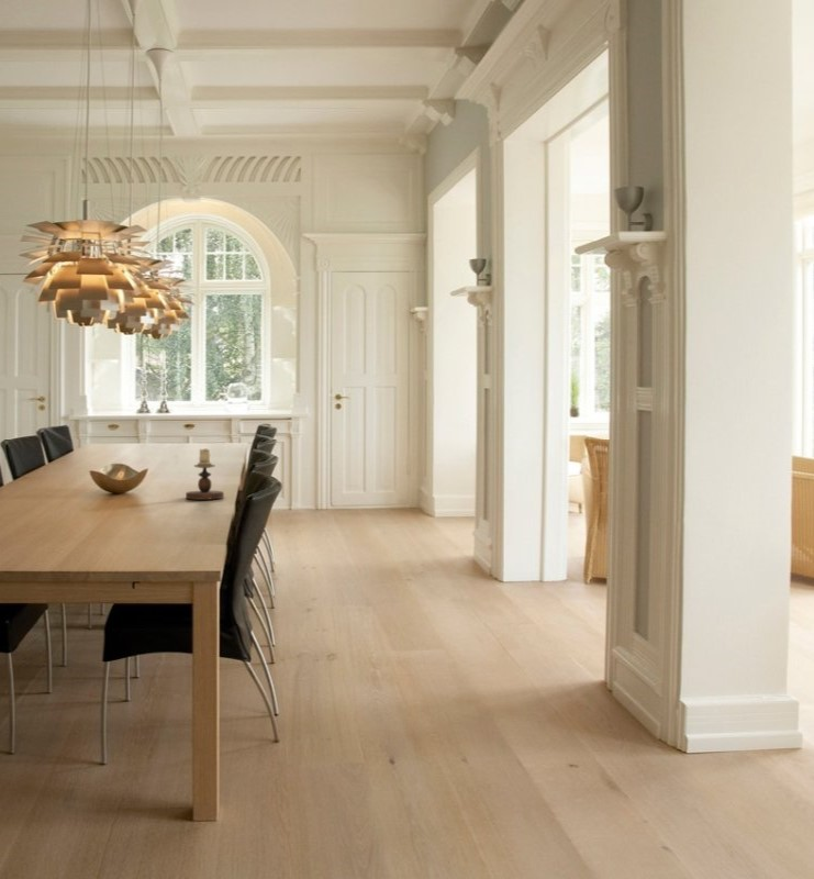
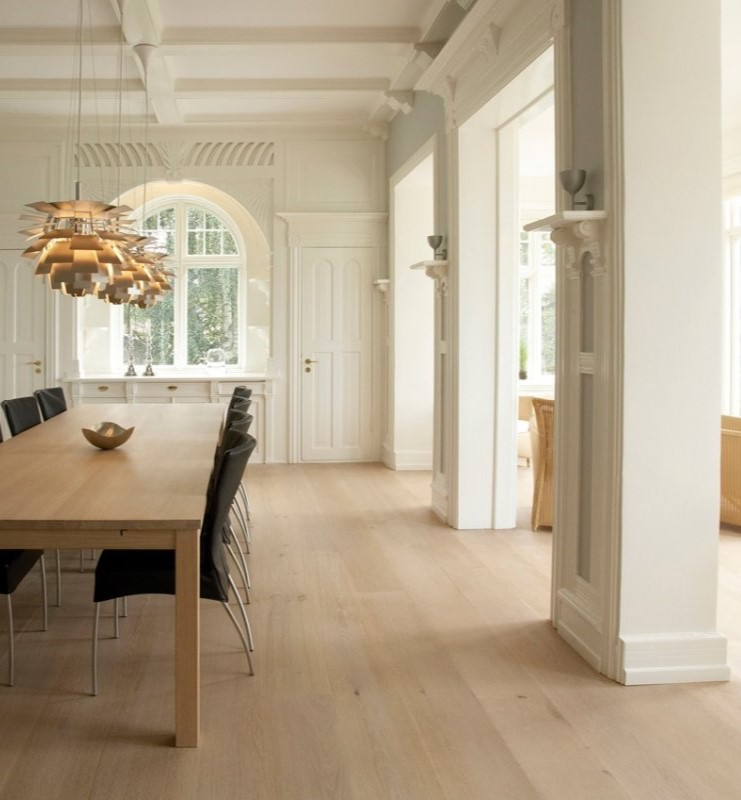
- candlestick [185,448,225,501]
